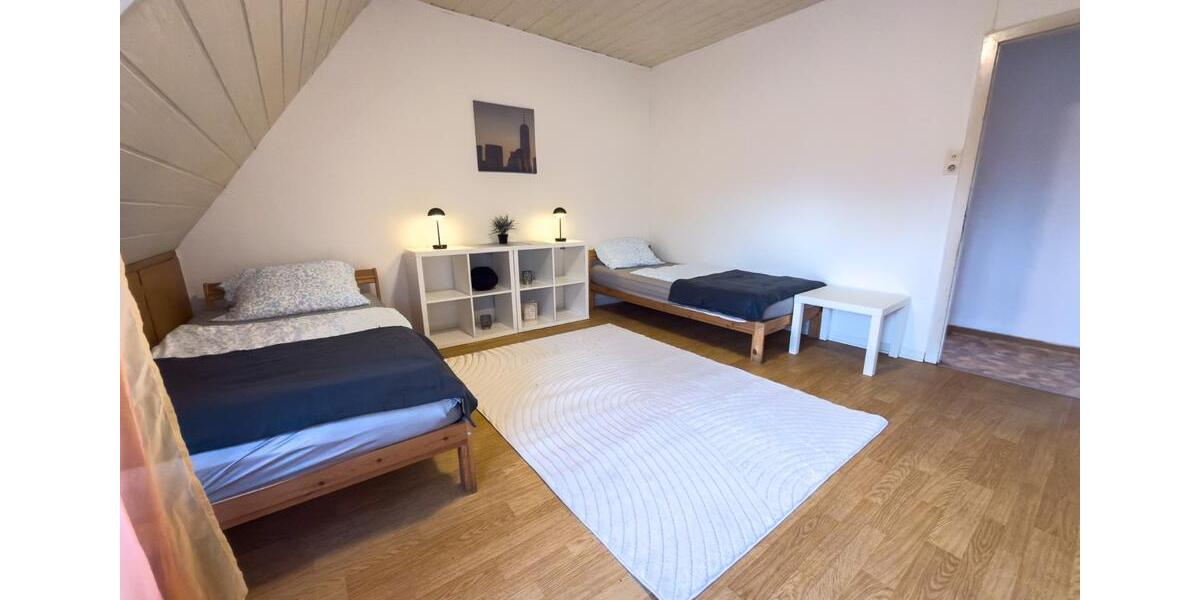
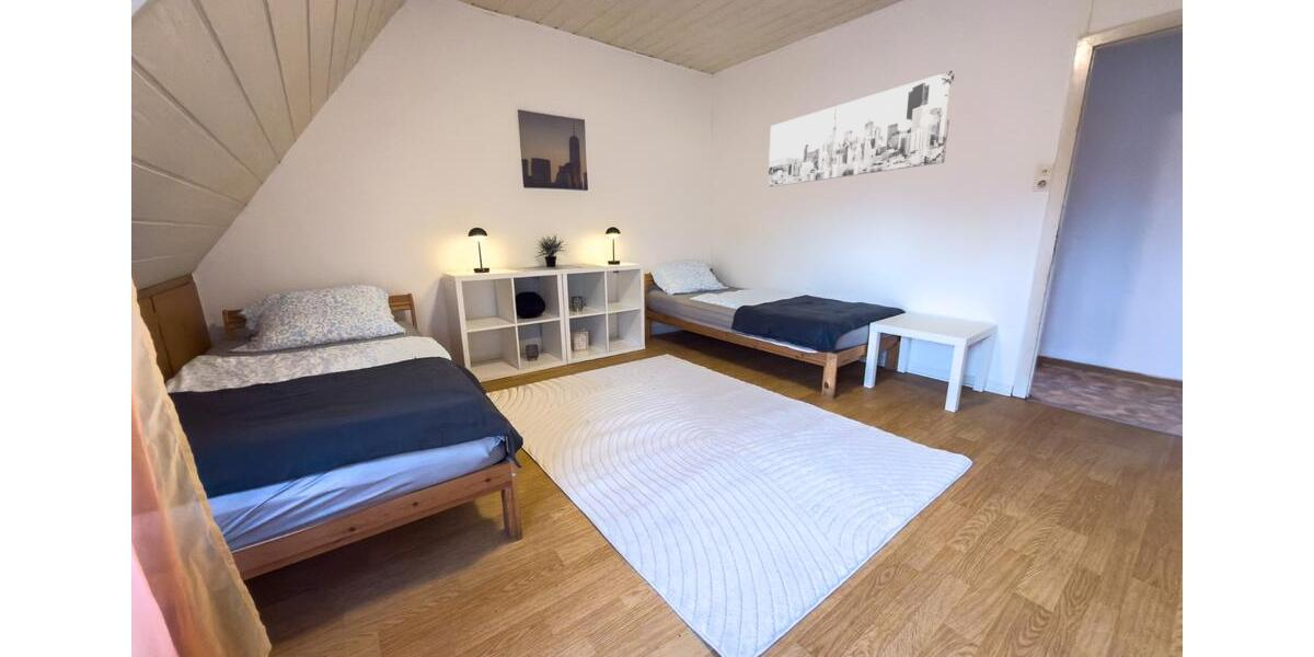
+ wall art [766,70,956,188]
